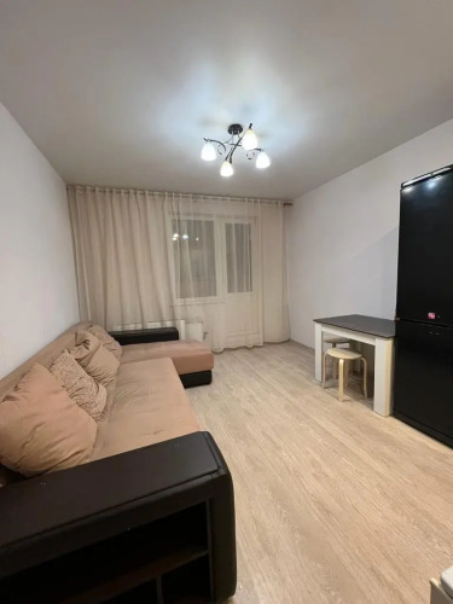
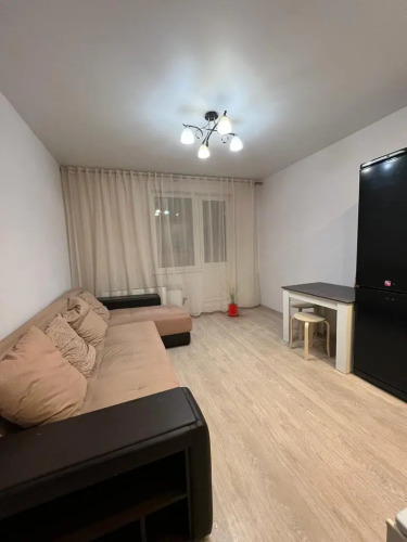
+ house plant [220,280,246,318]
